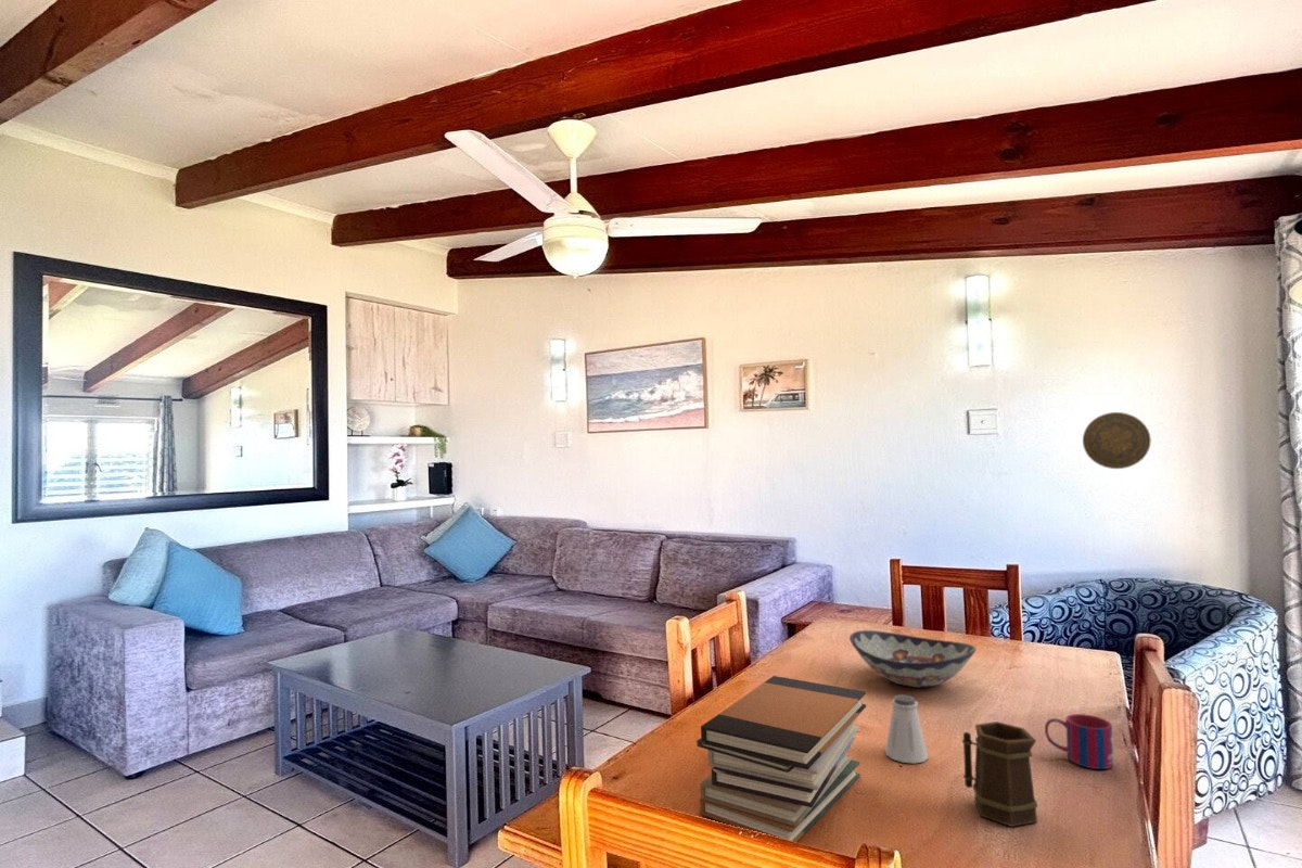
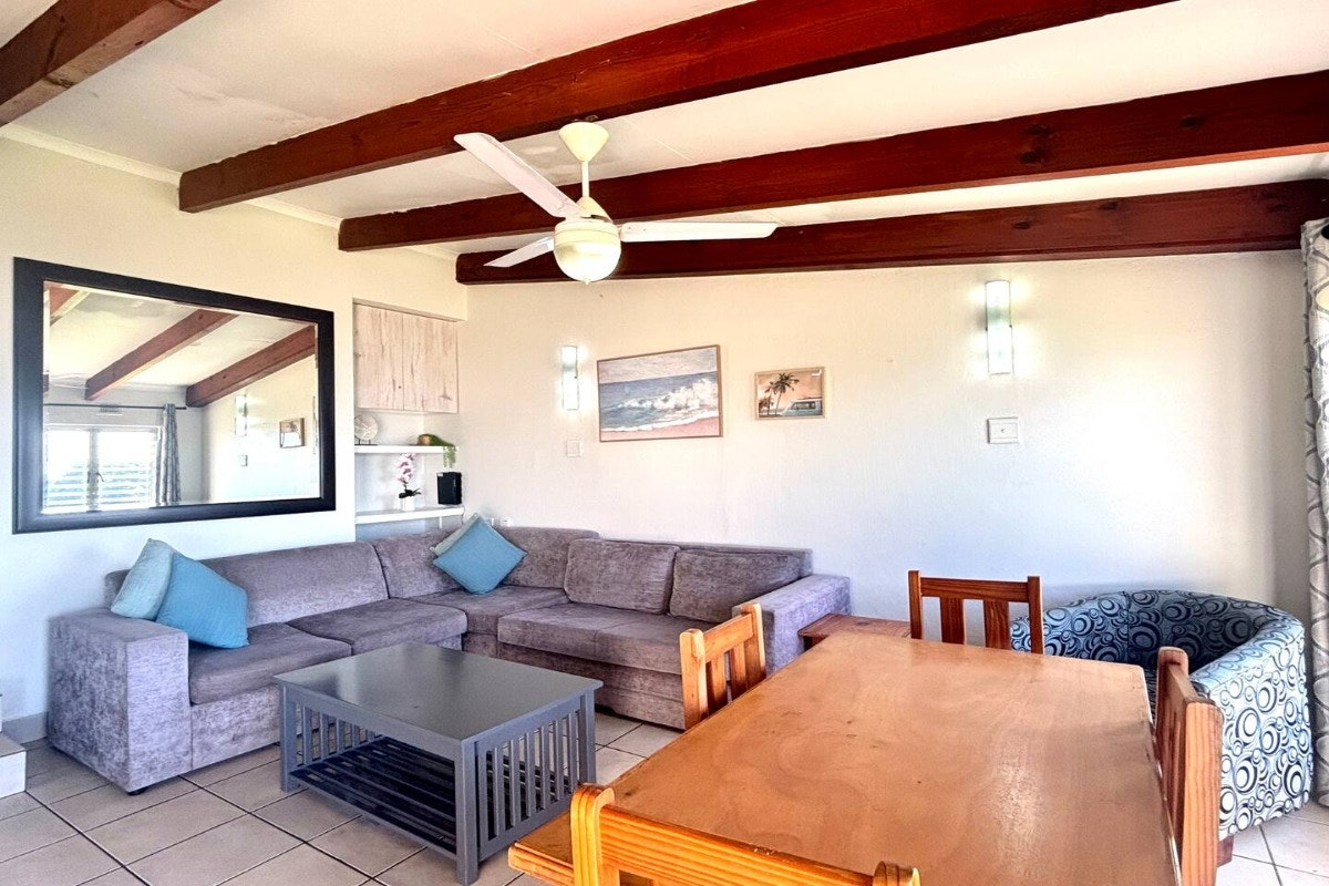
- mug [1044,713,1114,770]
- decorative plate [1082,411,1152,470]
- saltshaker [884,693,929,765]
- mug [961,720,1038,828]
- book stack [695,675,867,843]
- decorative bowl [848,629,978,688]
